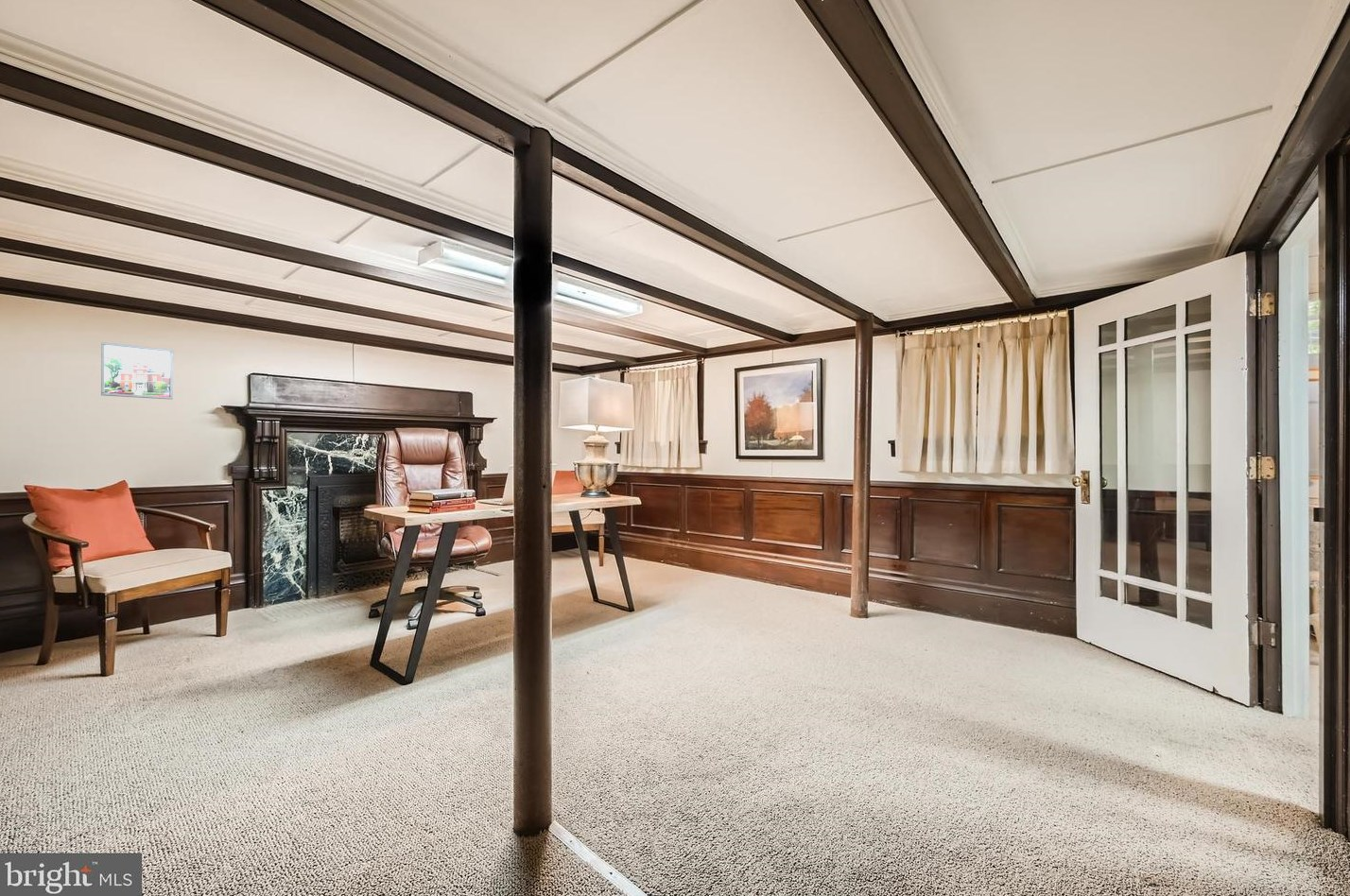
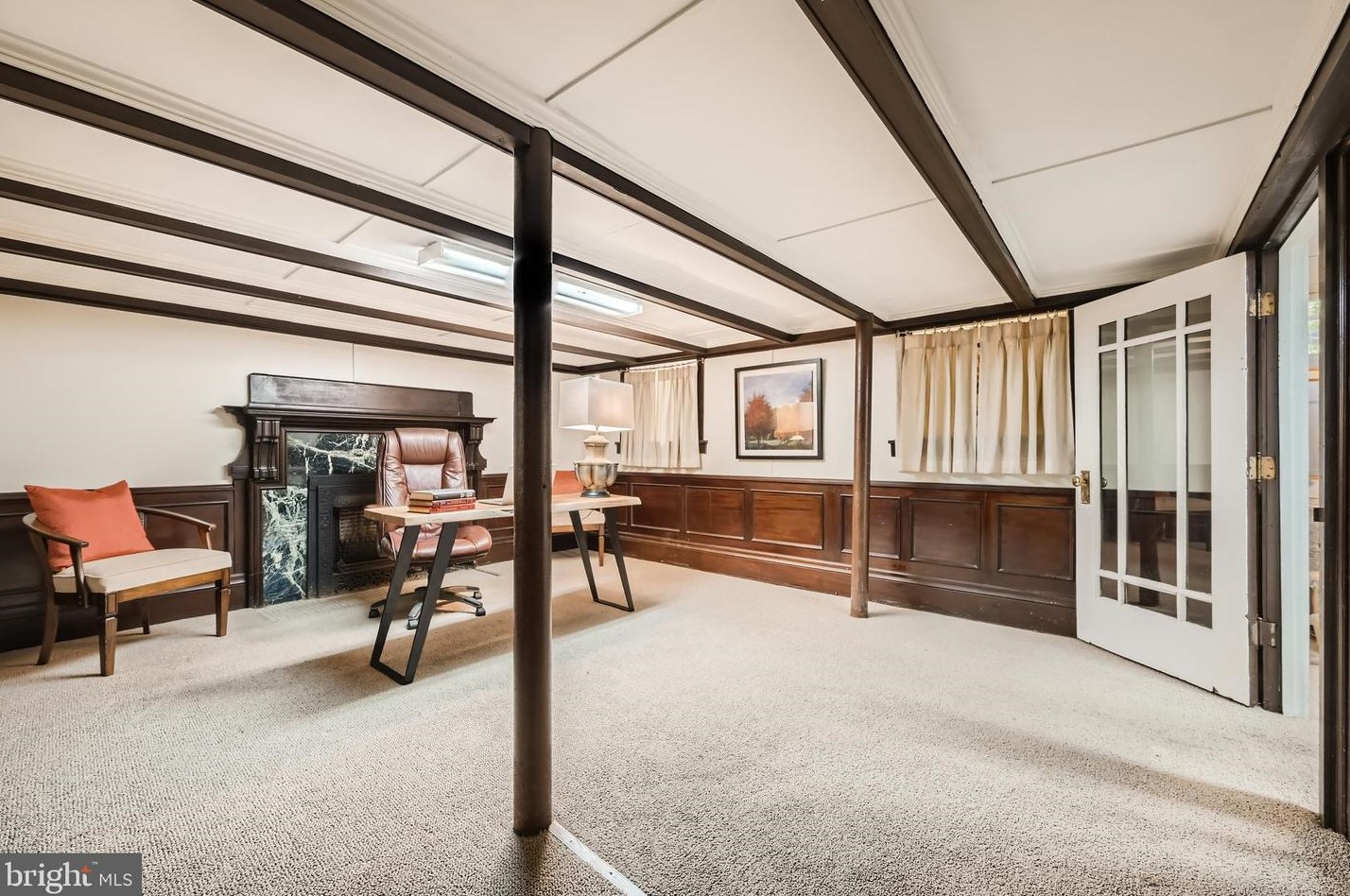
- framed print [100,341,174,400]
